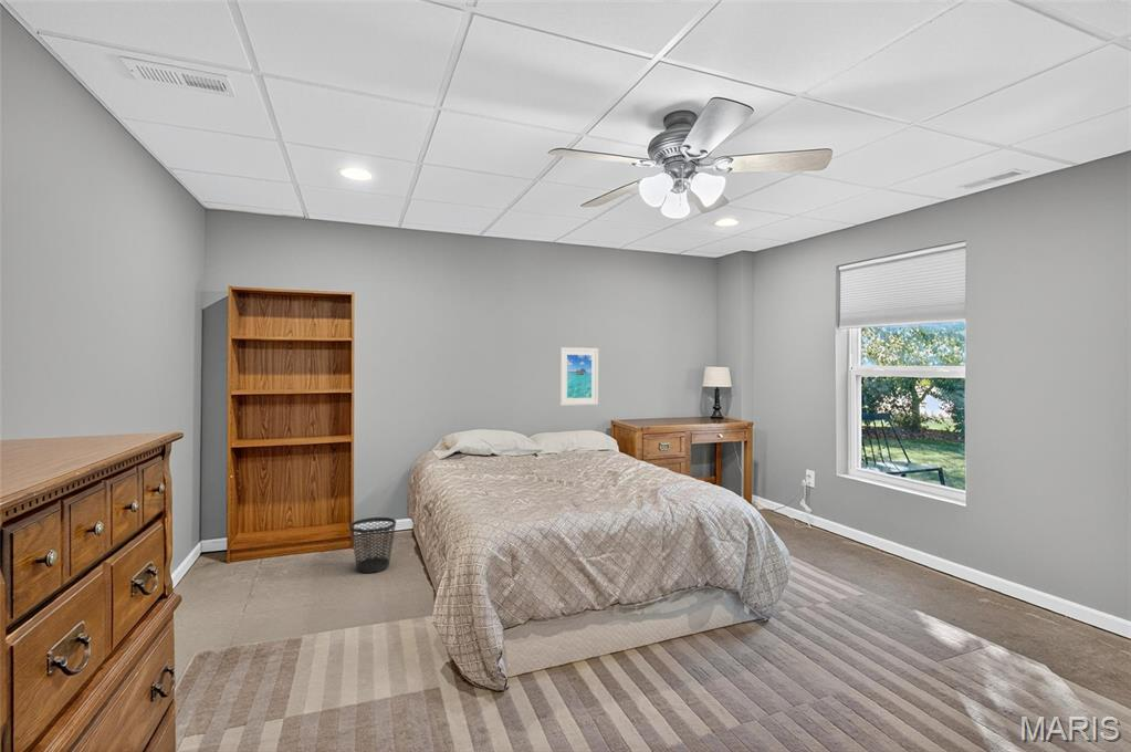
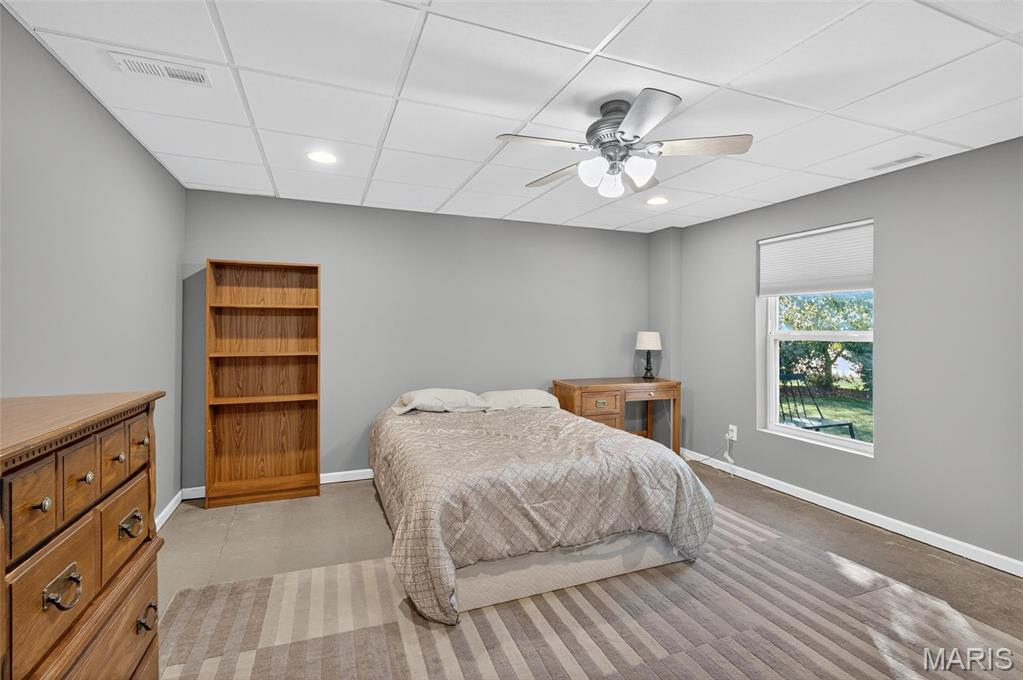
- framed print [558,346,599,406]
- wastebasket [349,516,397,574]
